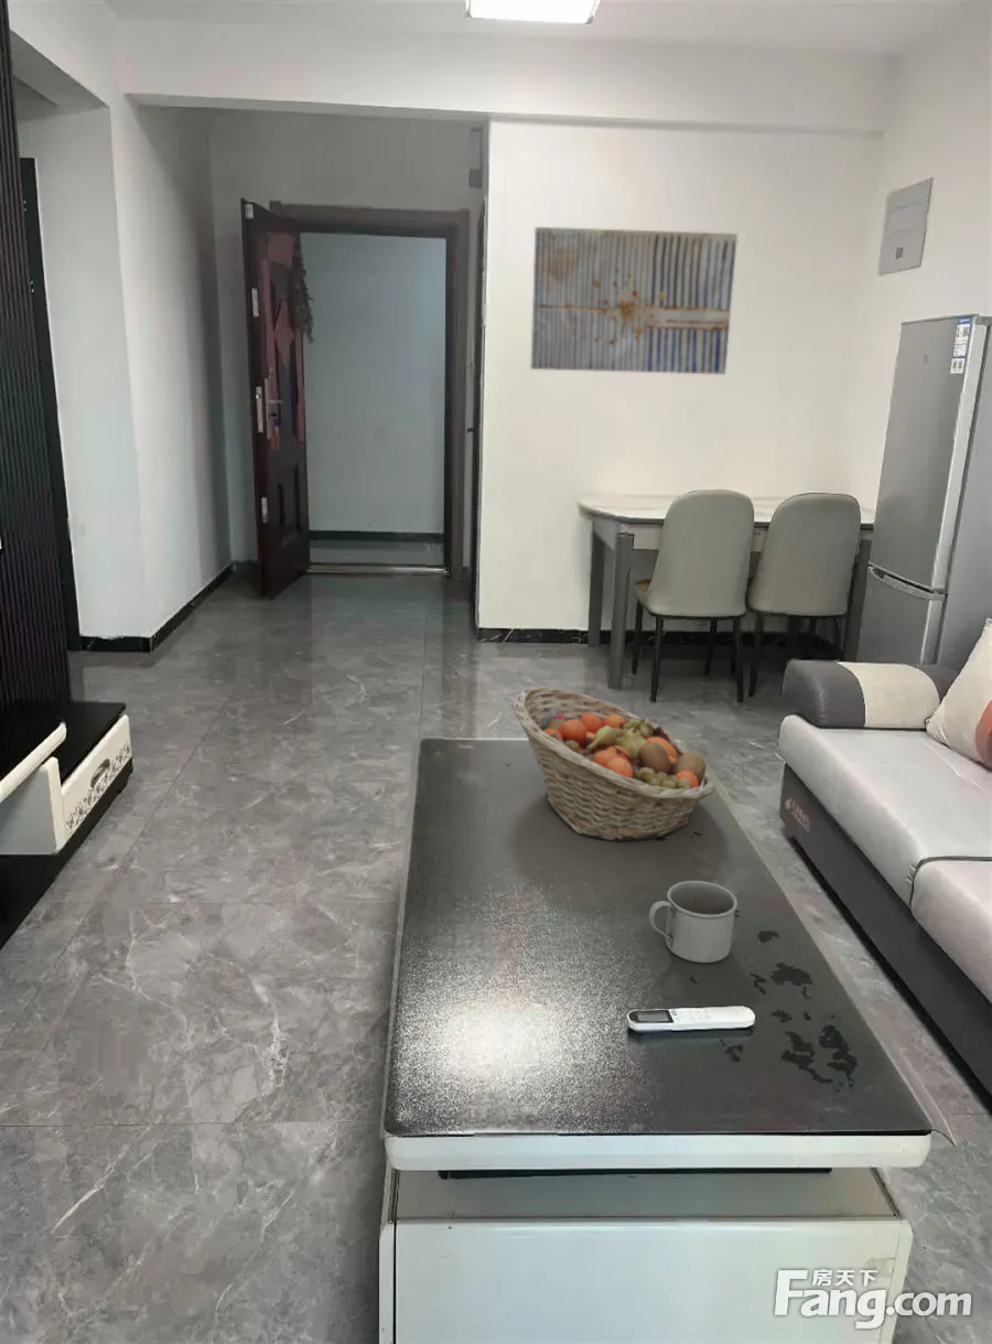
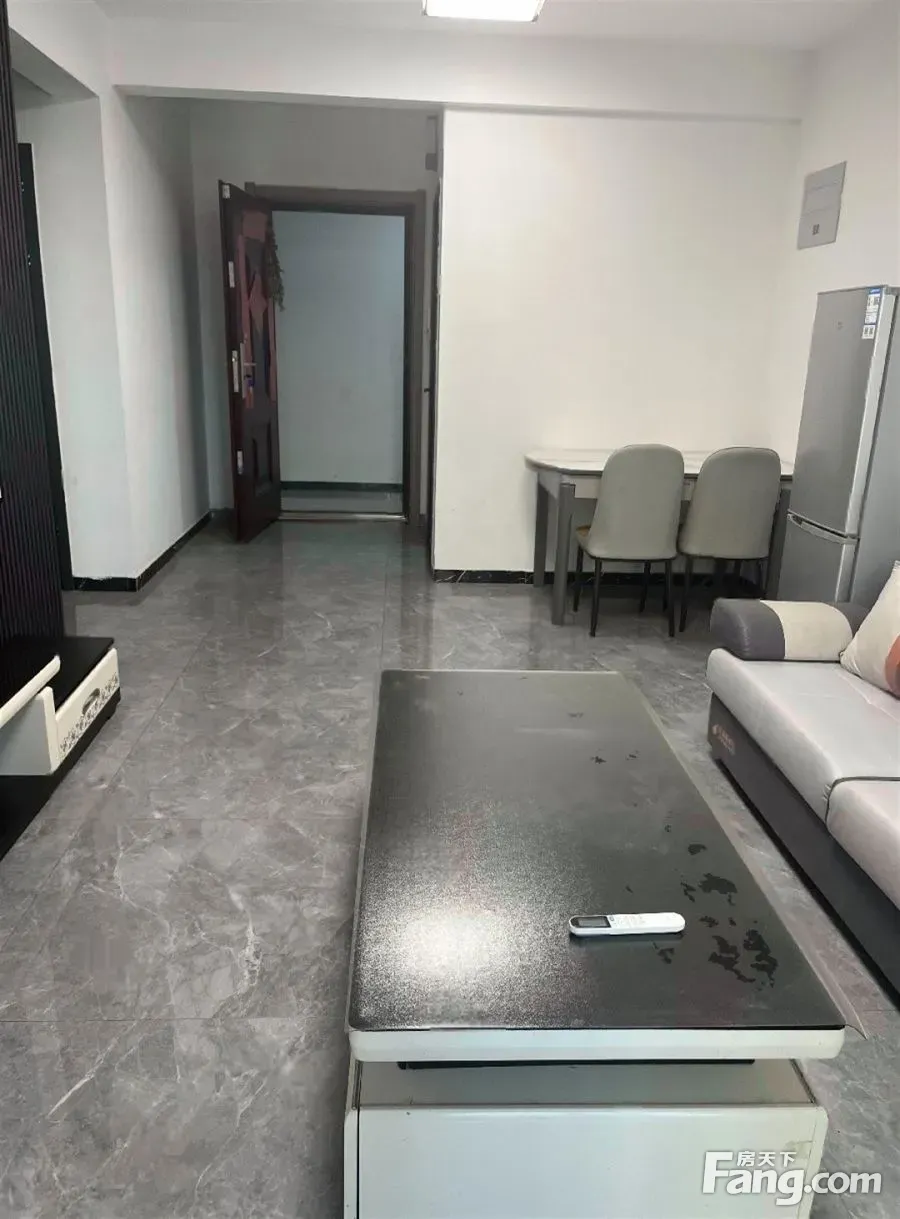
- fruit basket [510,687,716,842]
- wall art [529,226,738,376]
- mug [648,880,738,964]
